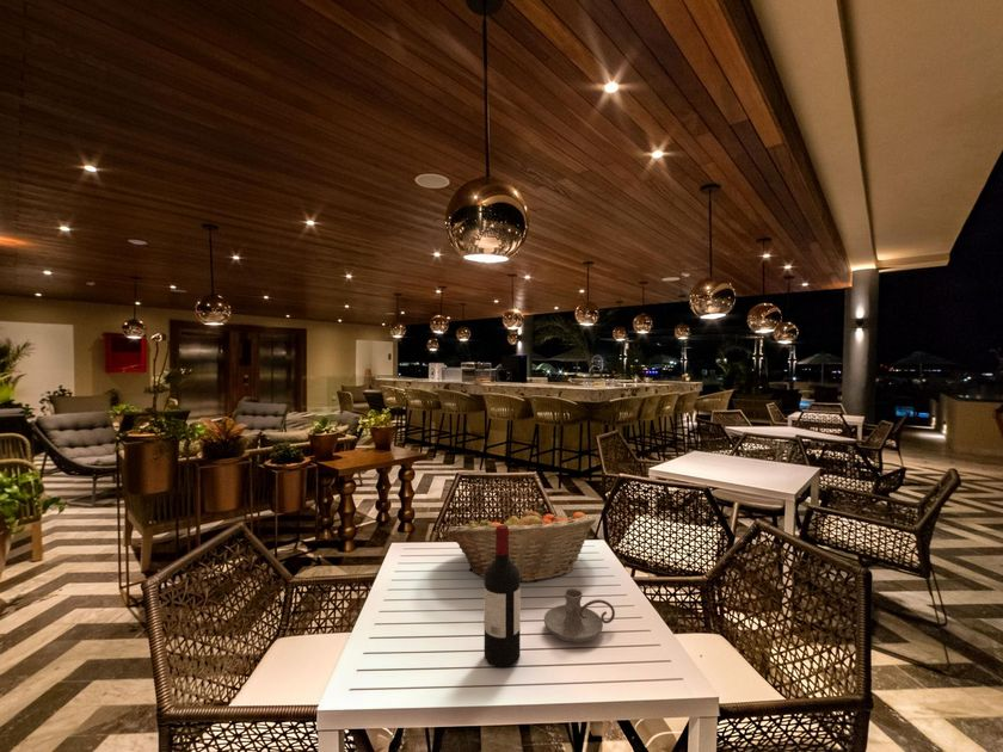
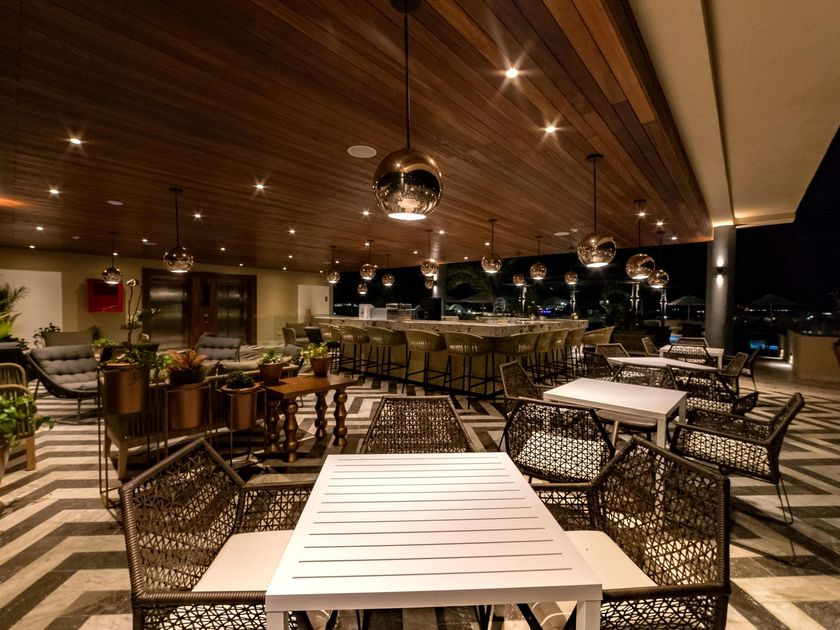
- wine bottle [484,525,522,668]
- fruit basket [447,506,597,584]
- candle holder [543,587,616,643]
